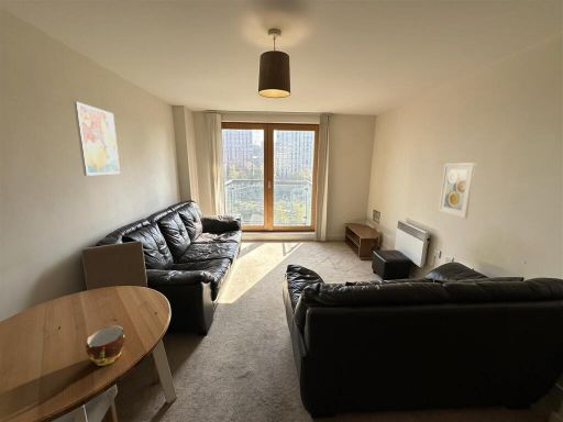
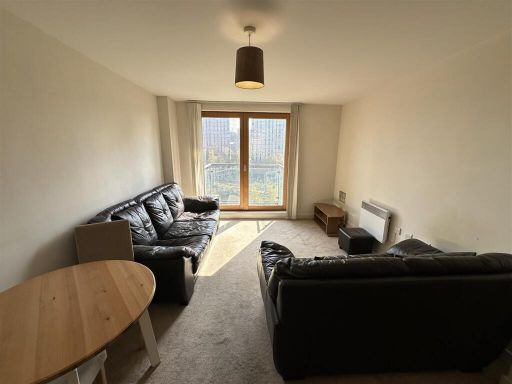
- wall art [73,101,121,177]
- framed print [438,162,477,220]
- cup [85,324,126,367]
